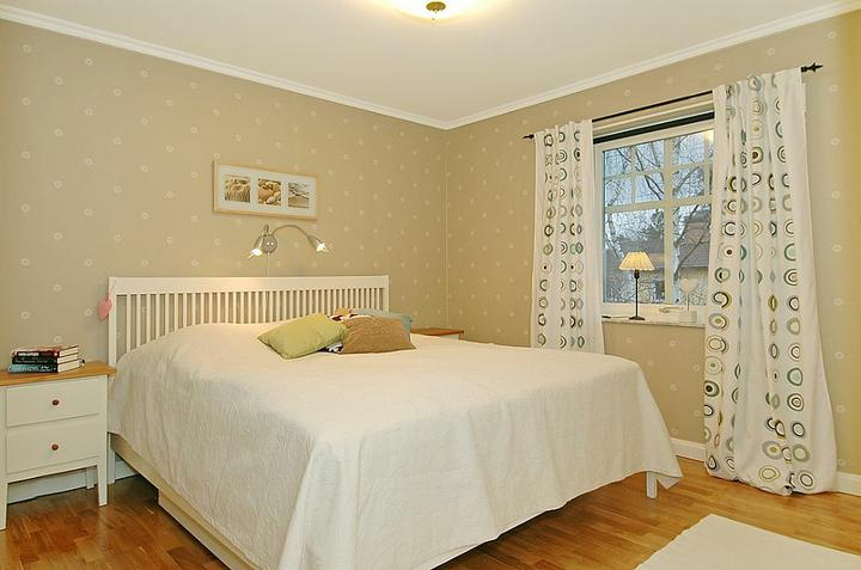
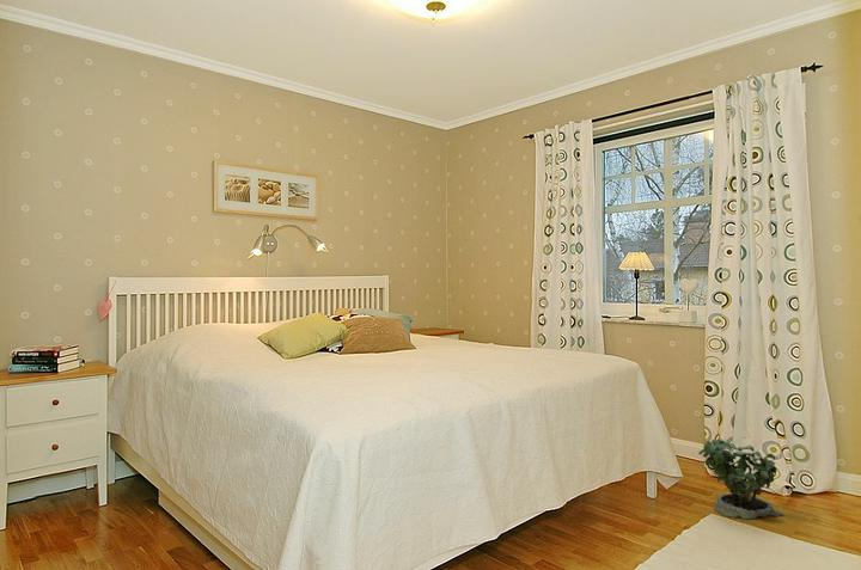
+ potted plant [697,435,784,521]
